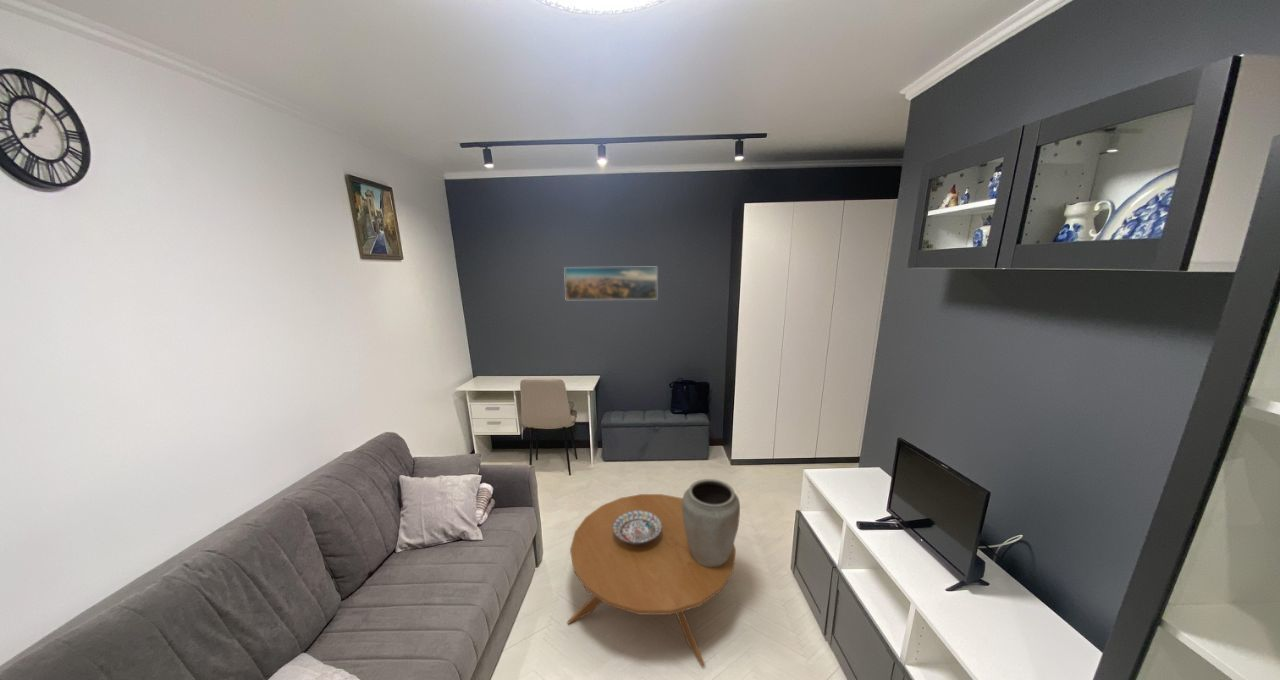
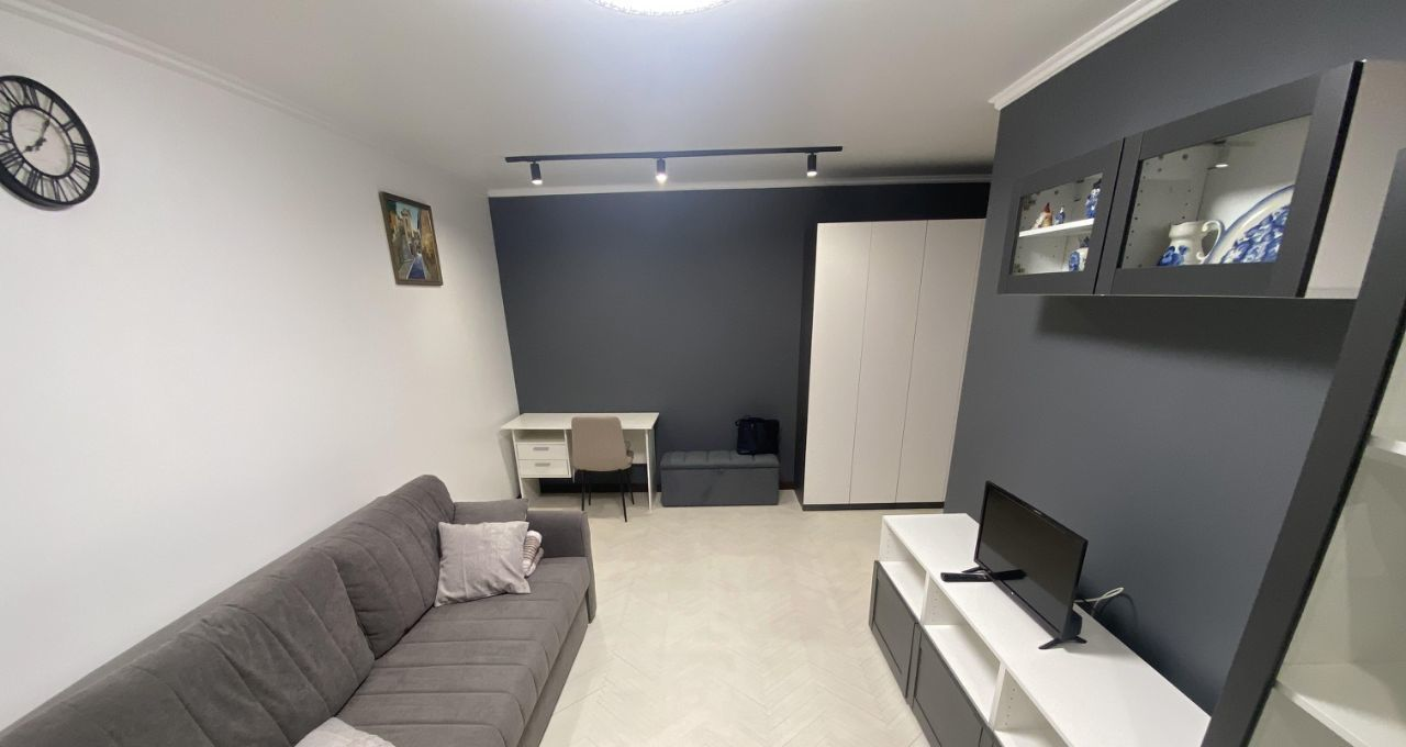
- coffee table [566,493,737,669]
- vase [682,478,741,567]
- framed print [563,266,658,301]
- decorative bowl [613,511,662,546]
